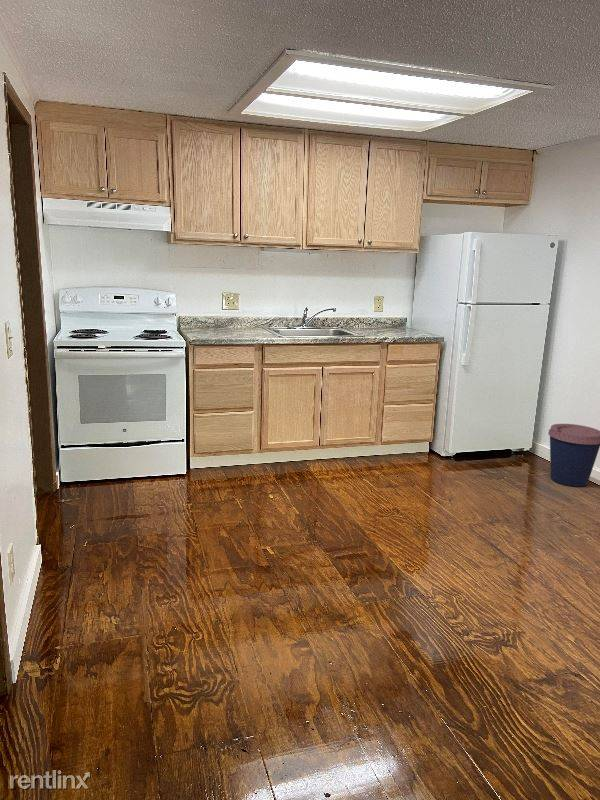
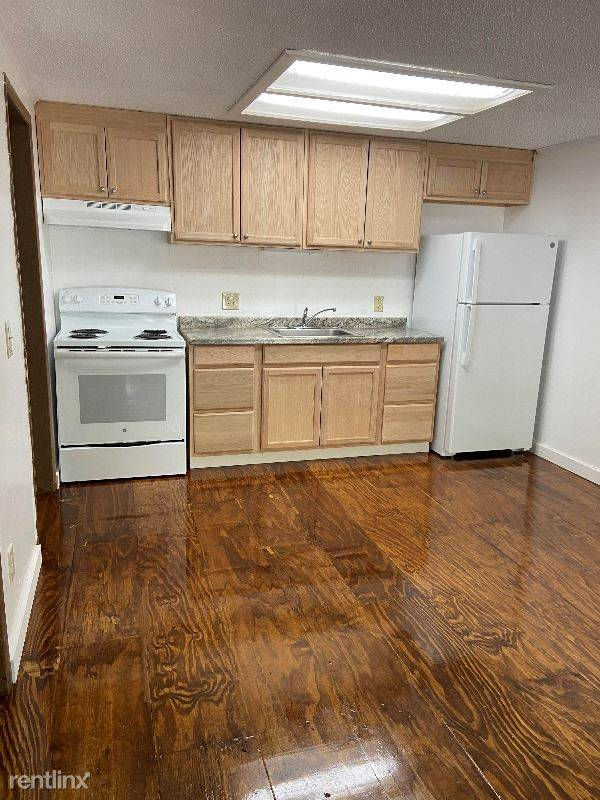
- coffee cup [547,423,600,488]
